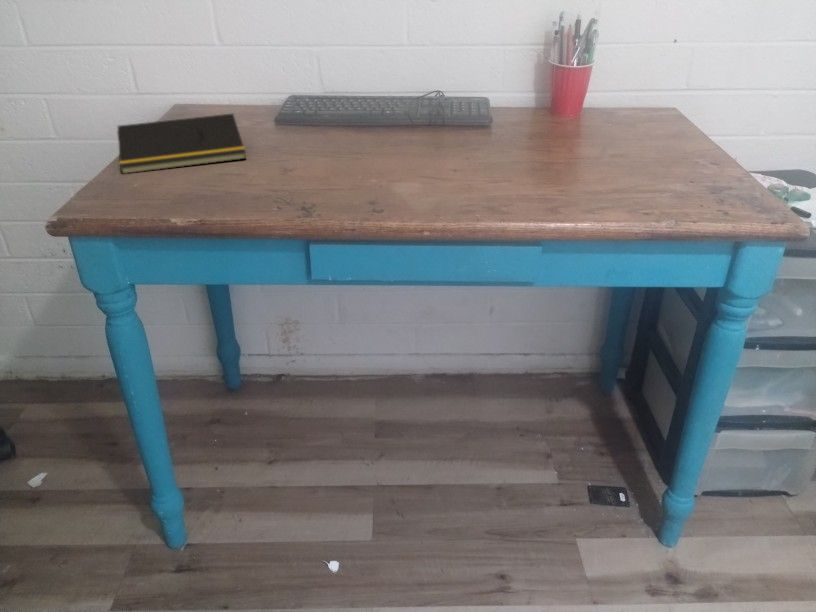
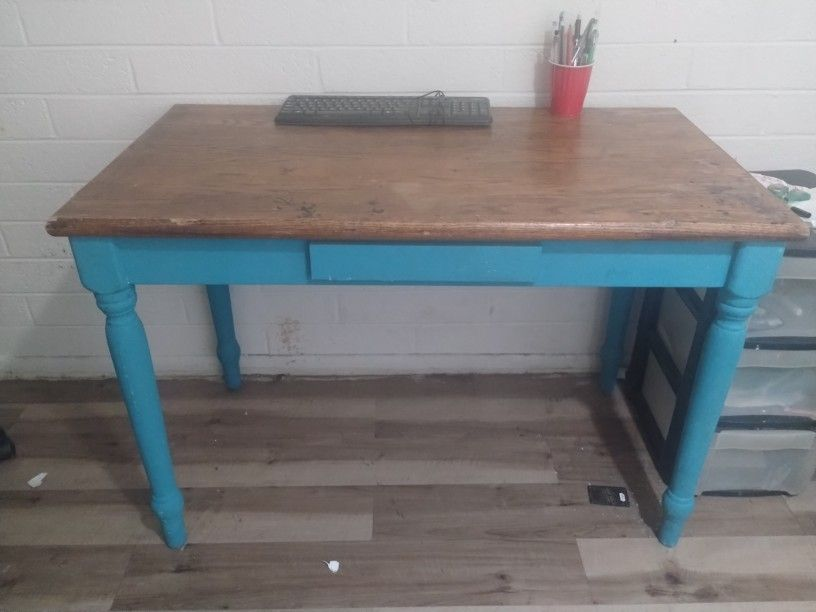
- notepad [116,113,247,175]
